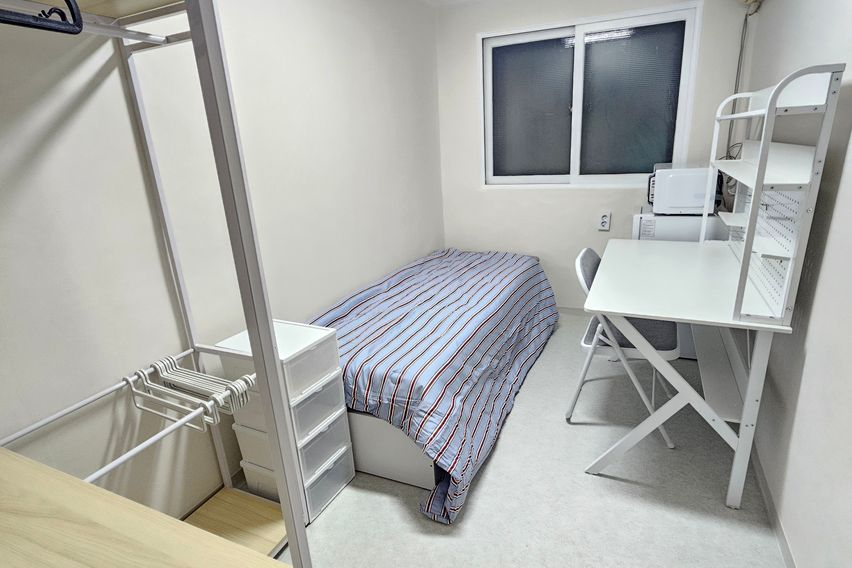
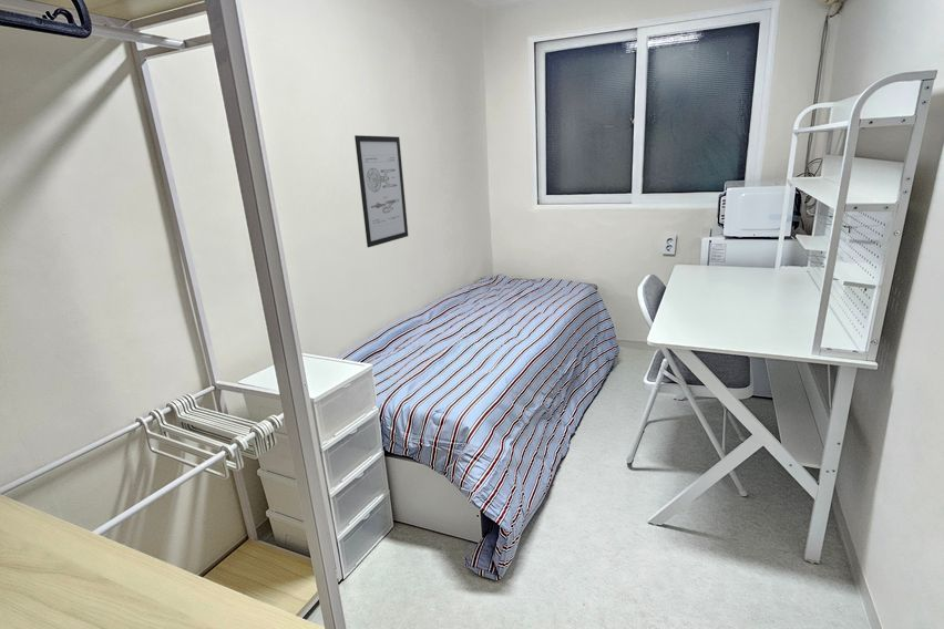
+ wall art [353,134,409,248]
